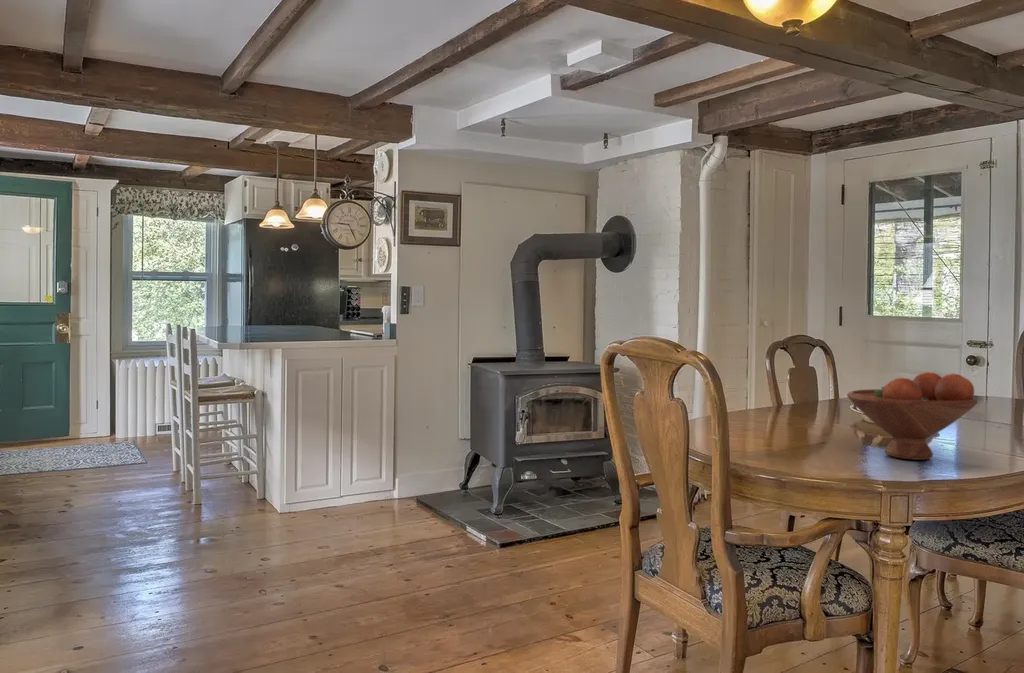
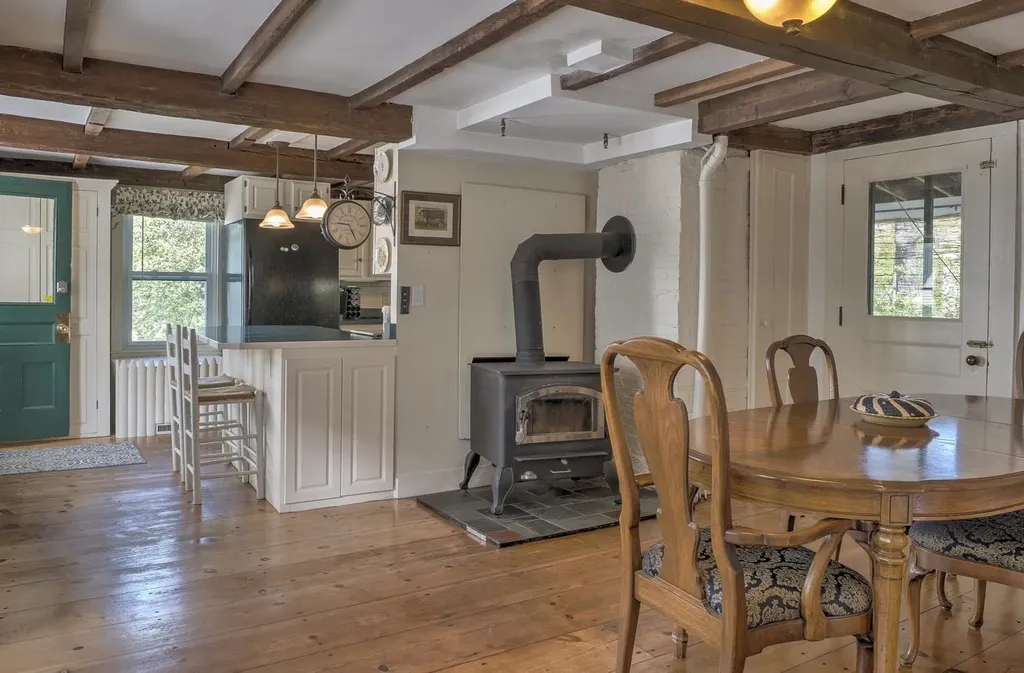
- fruit bowl [846,371,979,461]
